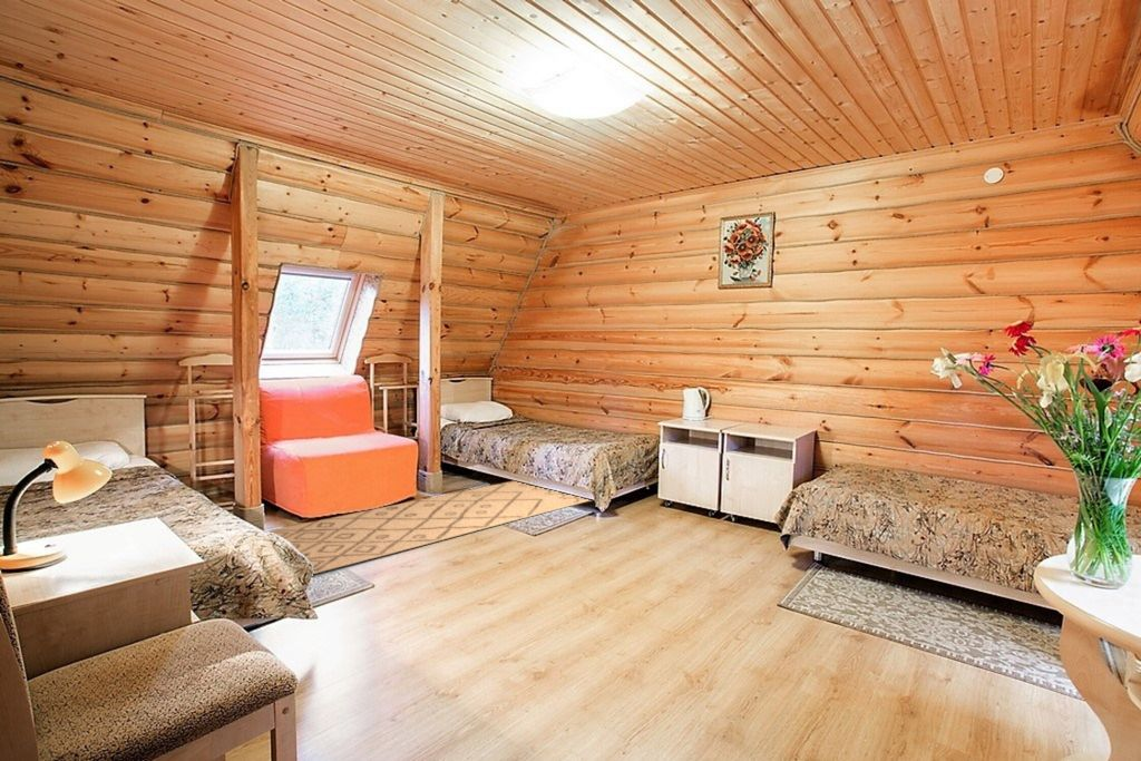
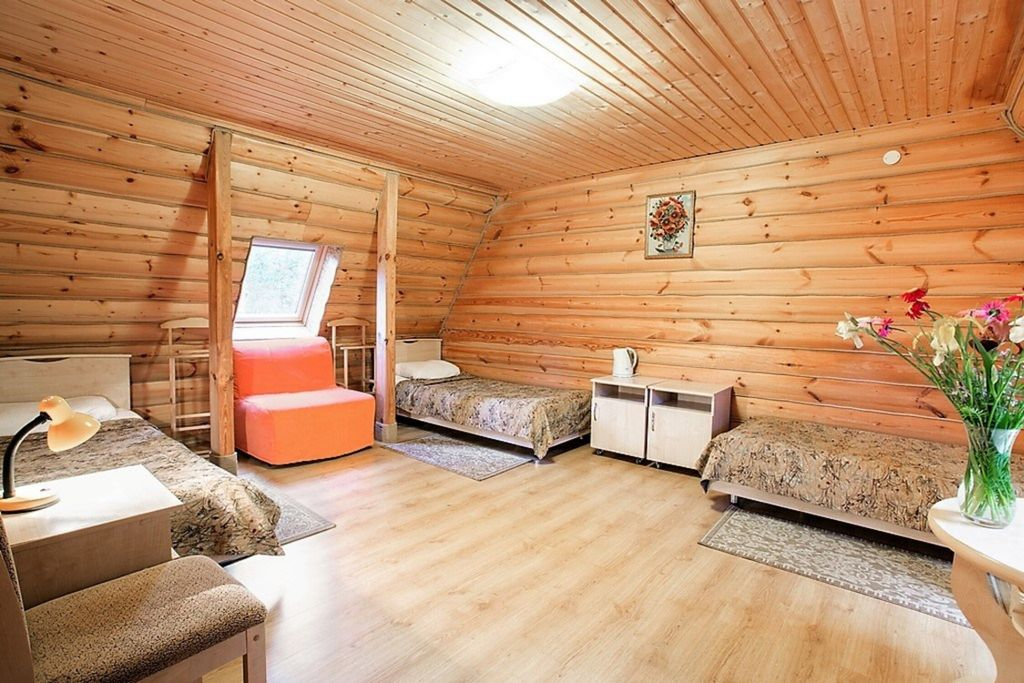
- rug [266,480,592,575]
